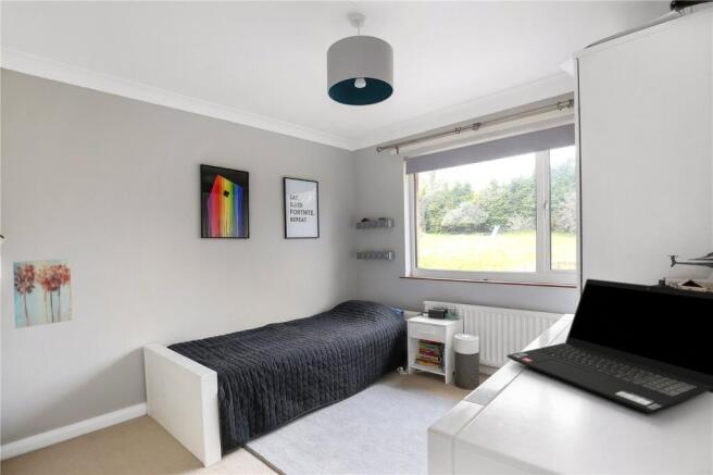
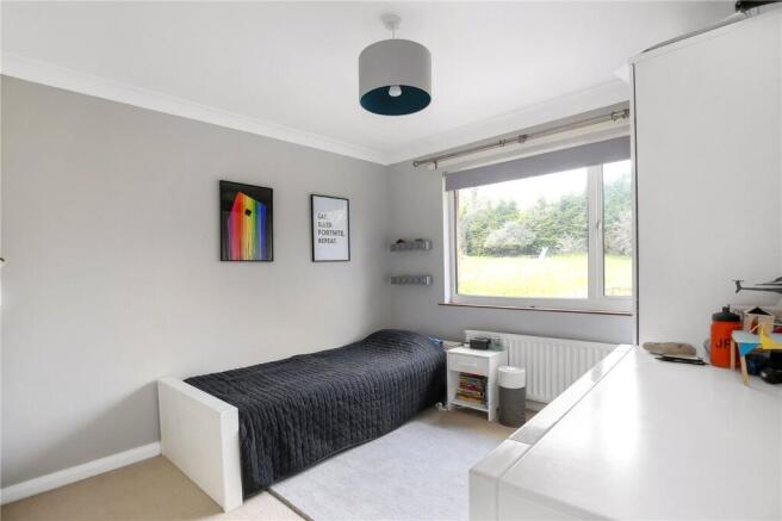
- laptop computer [505,278,713,414]
- wall art [12,258,73,329]
